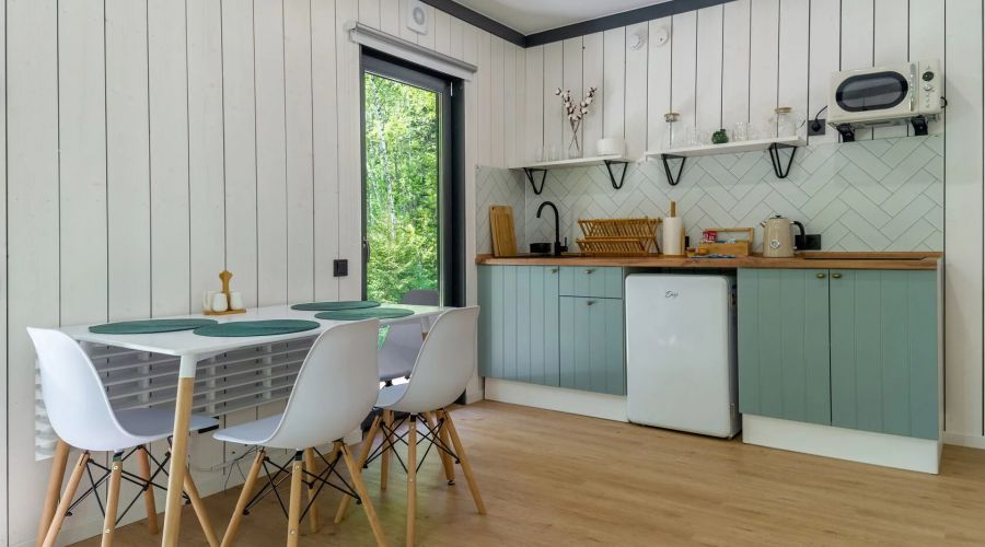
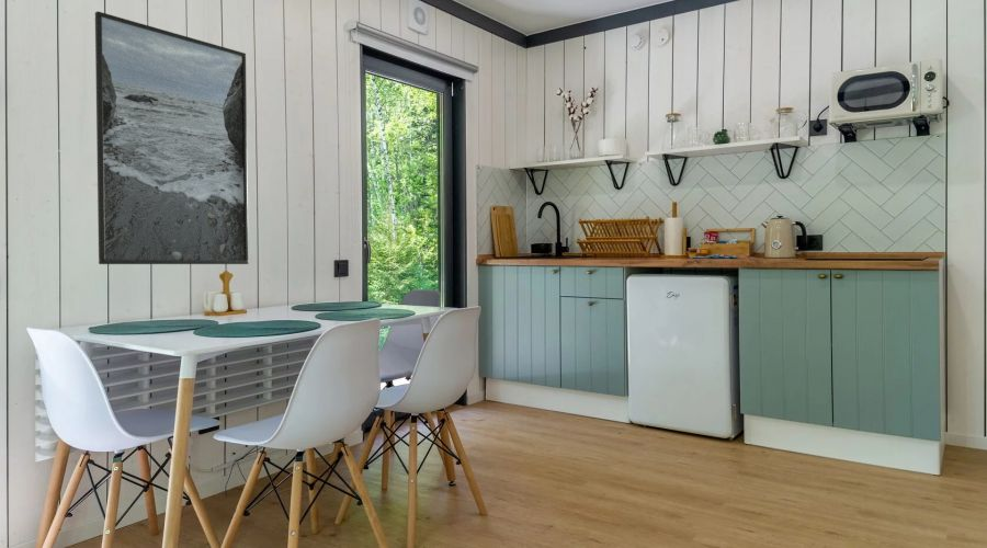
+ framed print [94,10,250,265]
